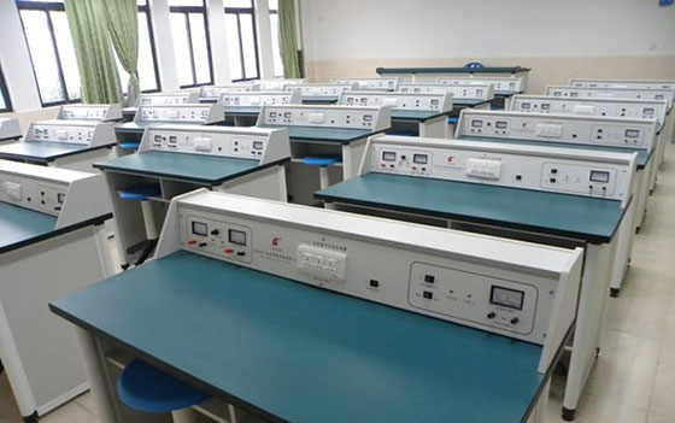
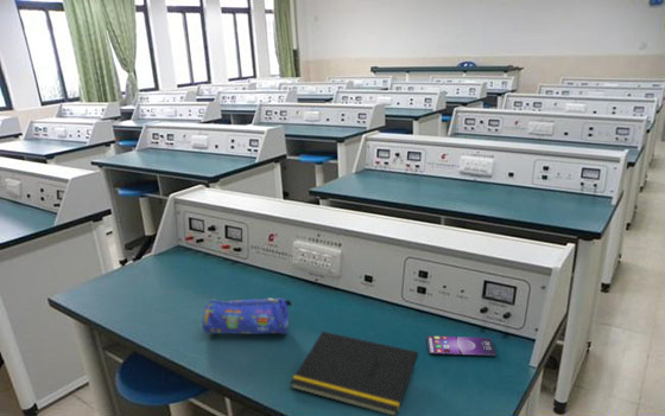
+ smartphone [425,335,498,358]
+ notepad [289,331,419,416]
+ pencil case [201,296,293,335]
